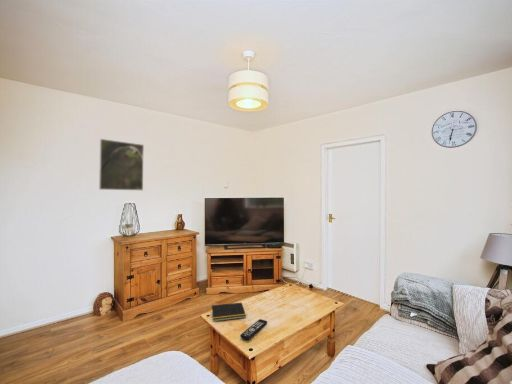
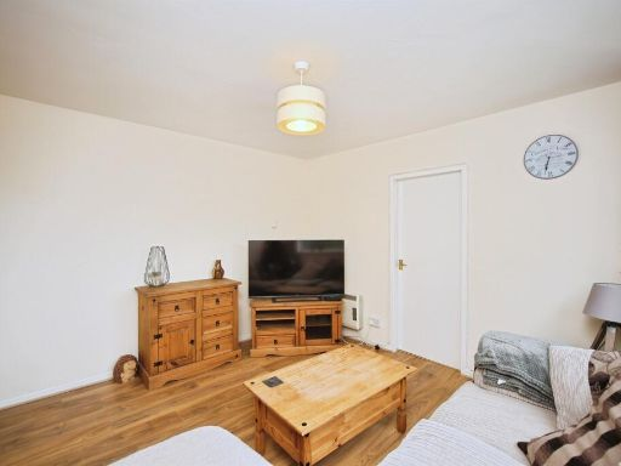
- remote control [239,318,268,341]
- notepad [210,301,247,322]
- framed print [98,138,145,192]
